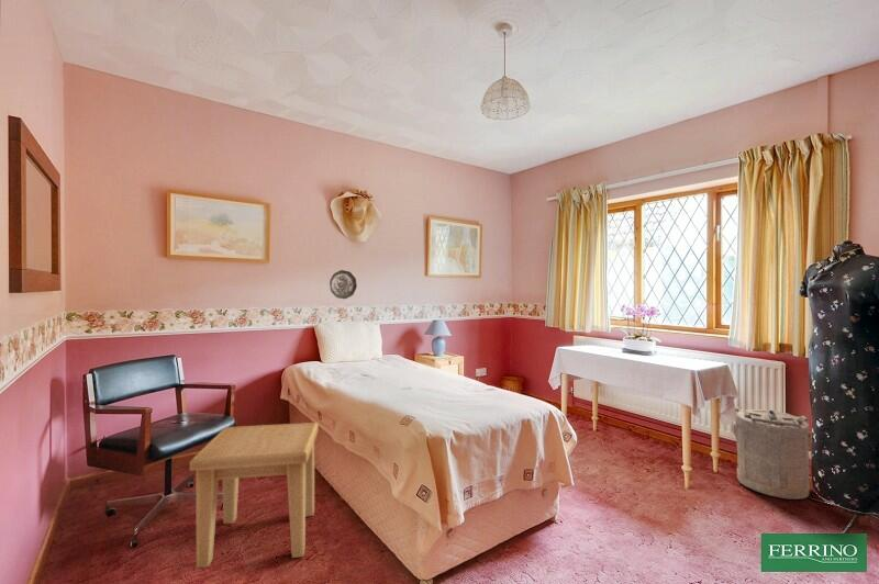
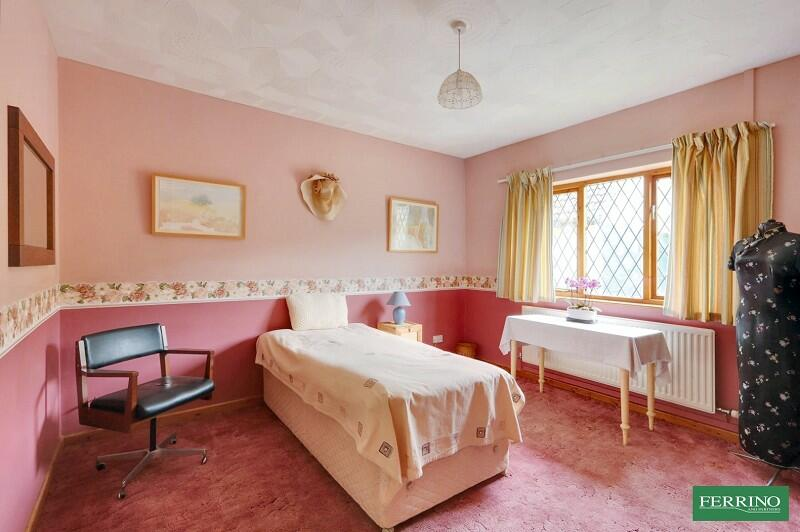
- decorative plate [329,269,358,300]
- laundry hamper [732,406,812,501]
- side table [189,422,319,569]
